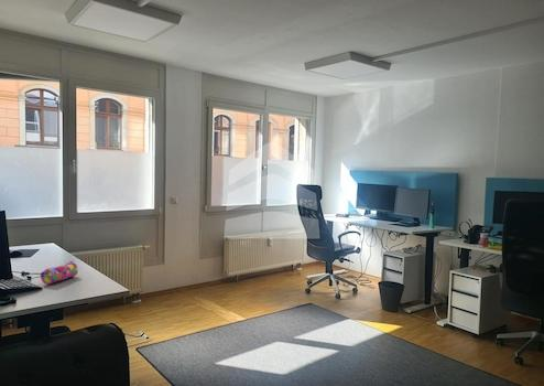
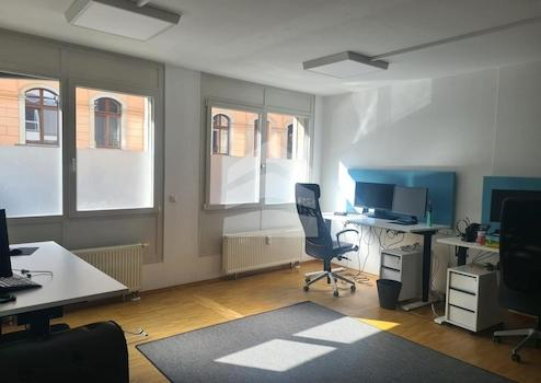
- pencil case [40,260,79,286]
